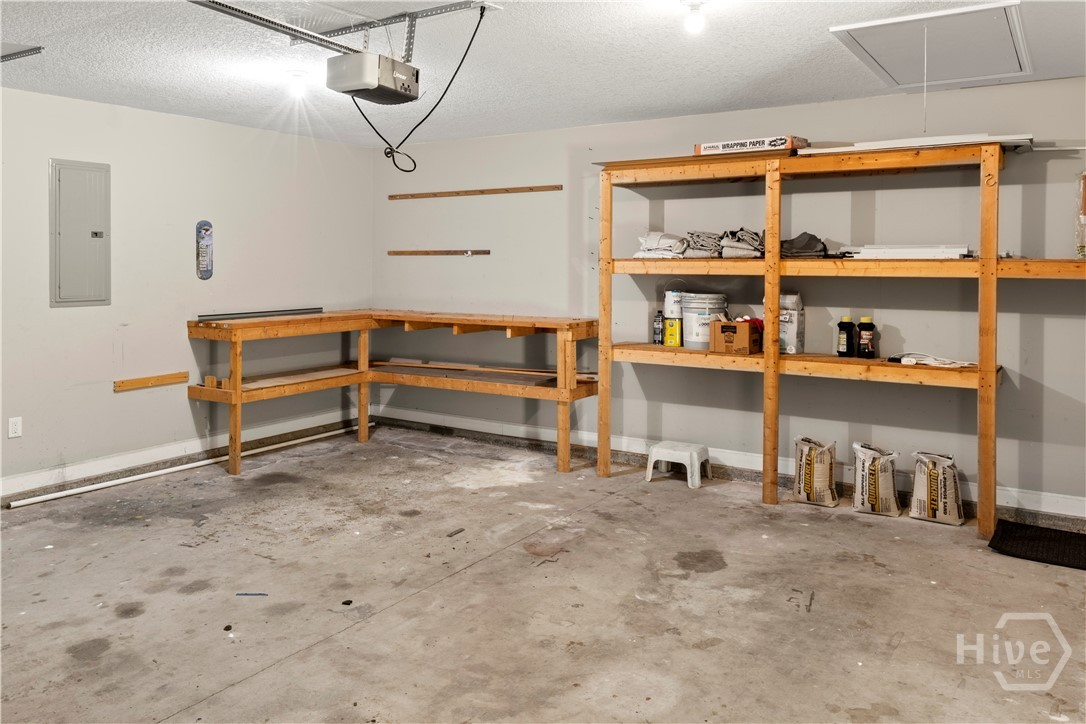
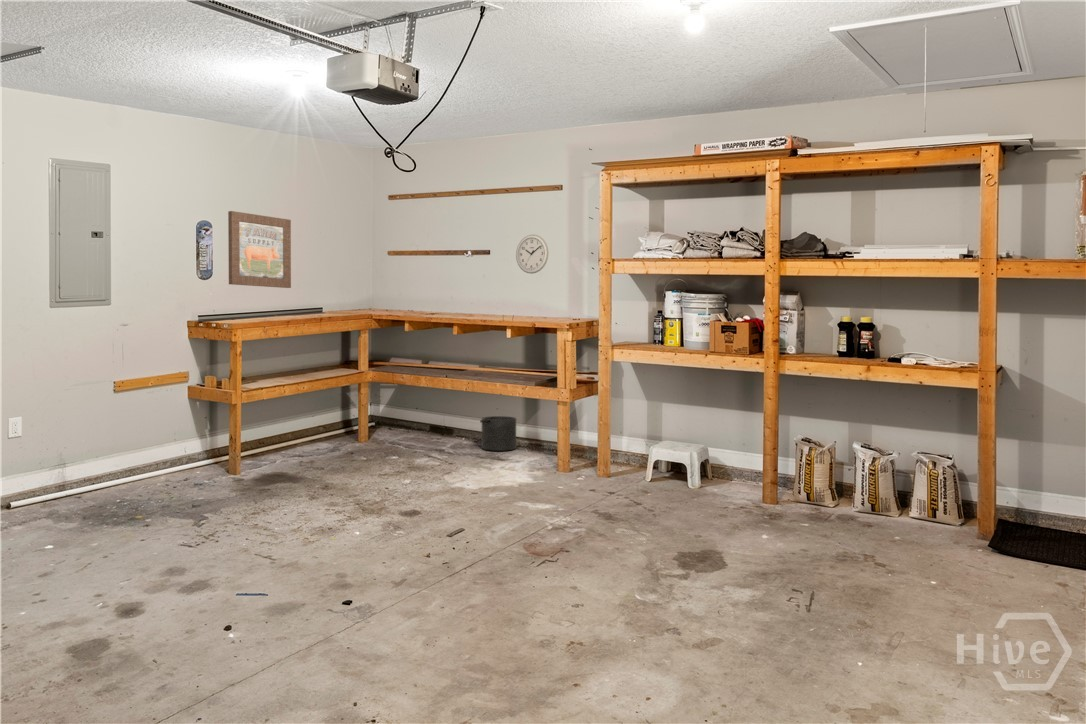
+ wall clock [515,234,549,275]
+ wall art [227,210,292,289]
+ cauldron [479,415,517,452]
